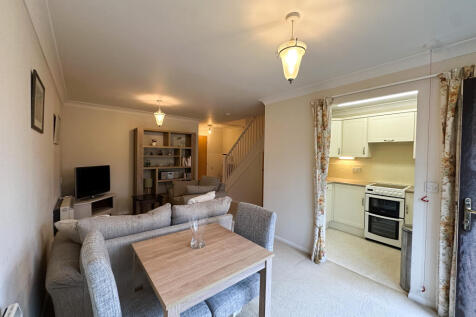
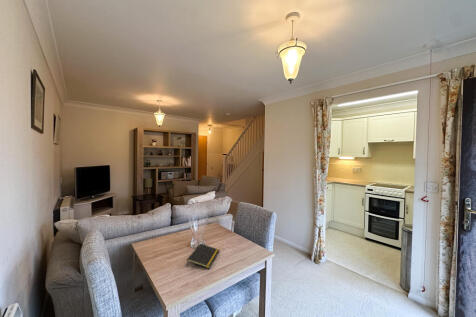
+ notepad [186,243,221,269]
